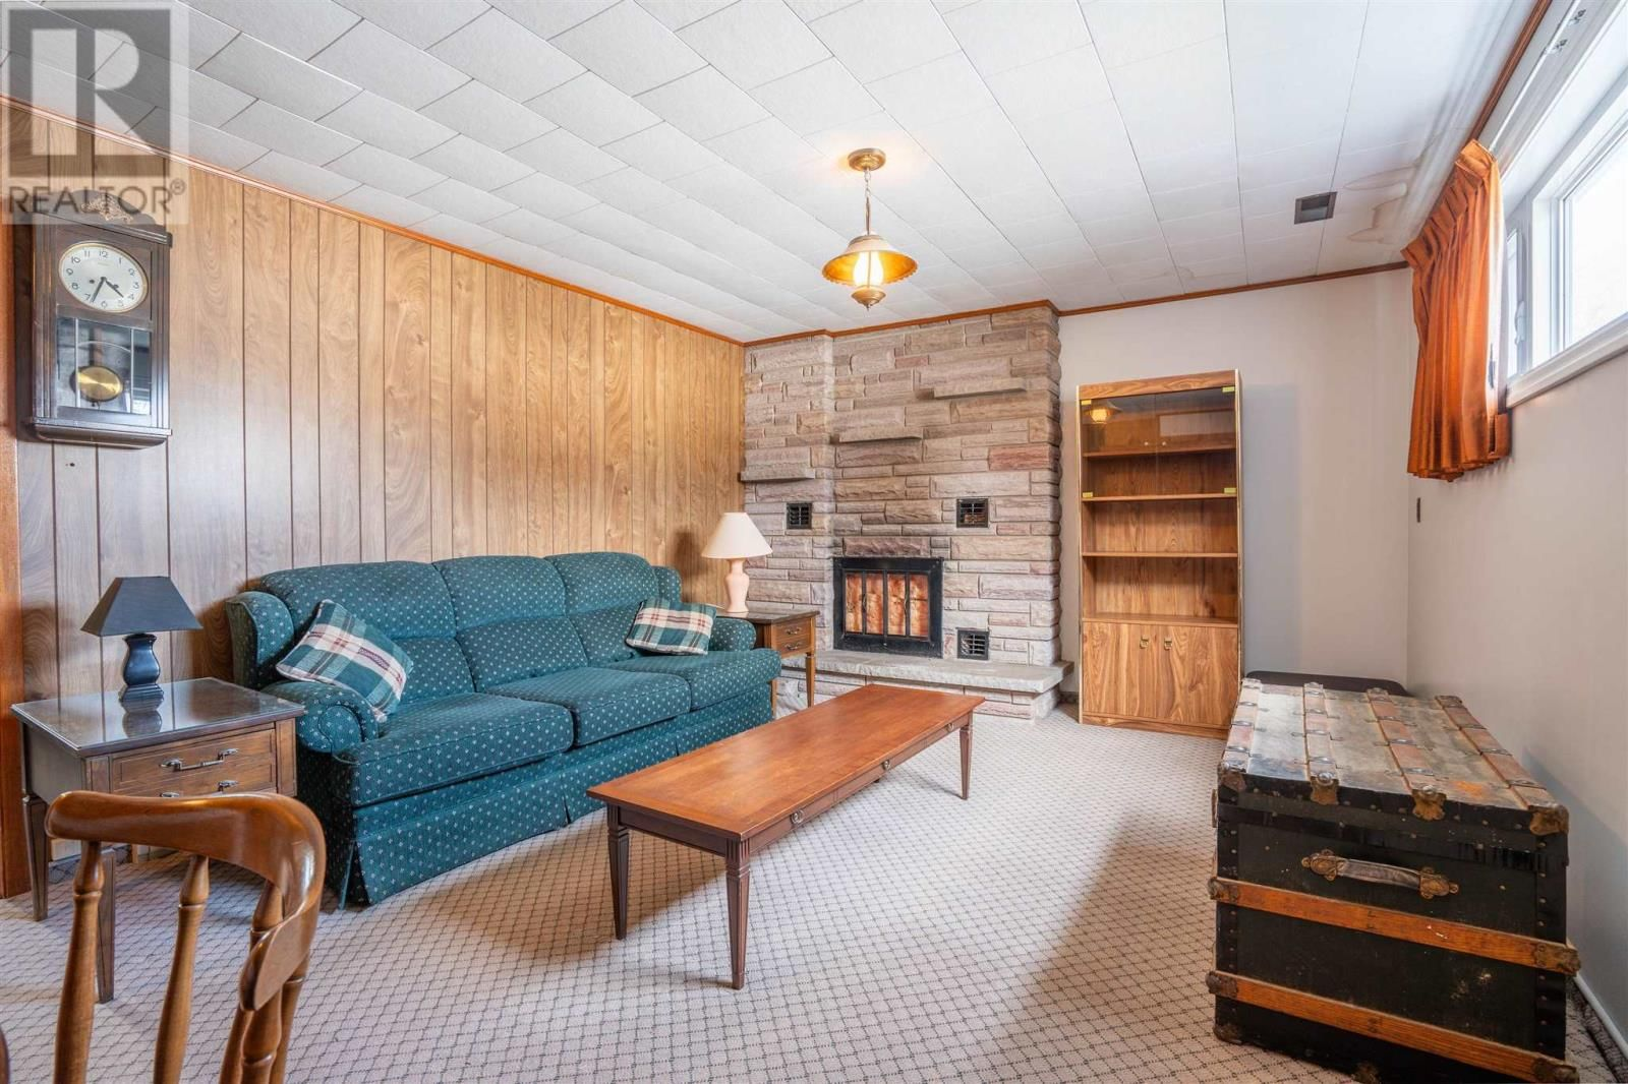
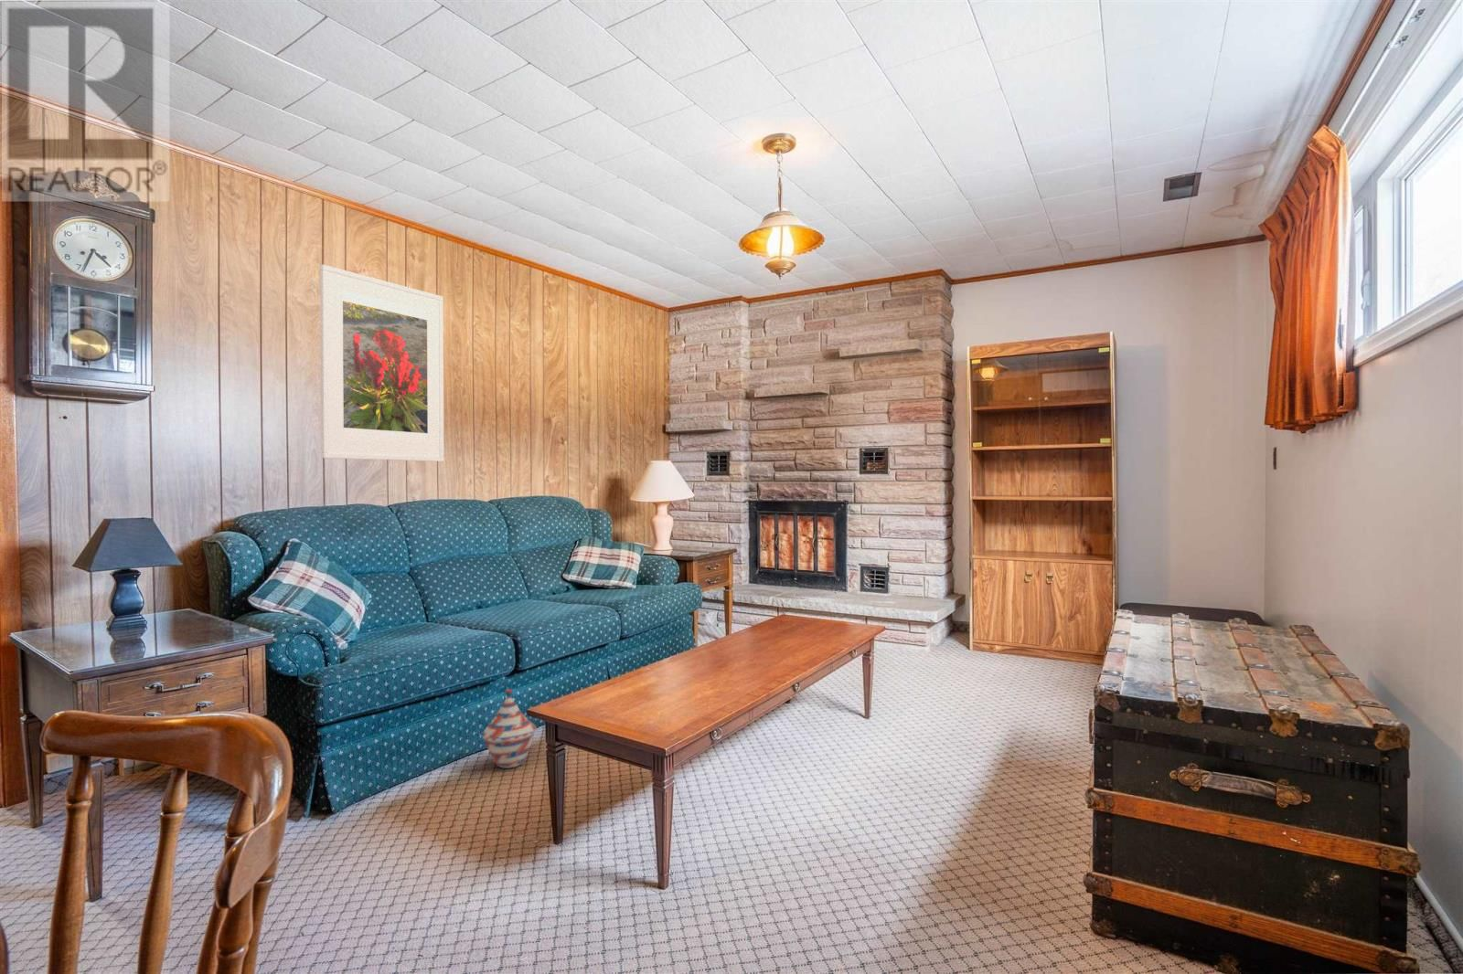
+ woven basket [481,688,536,770]
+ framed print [319,264,445,462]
